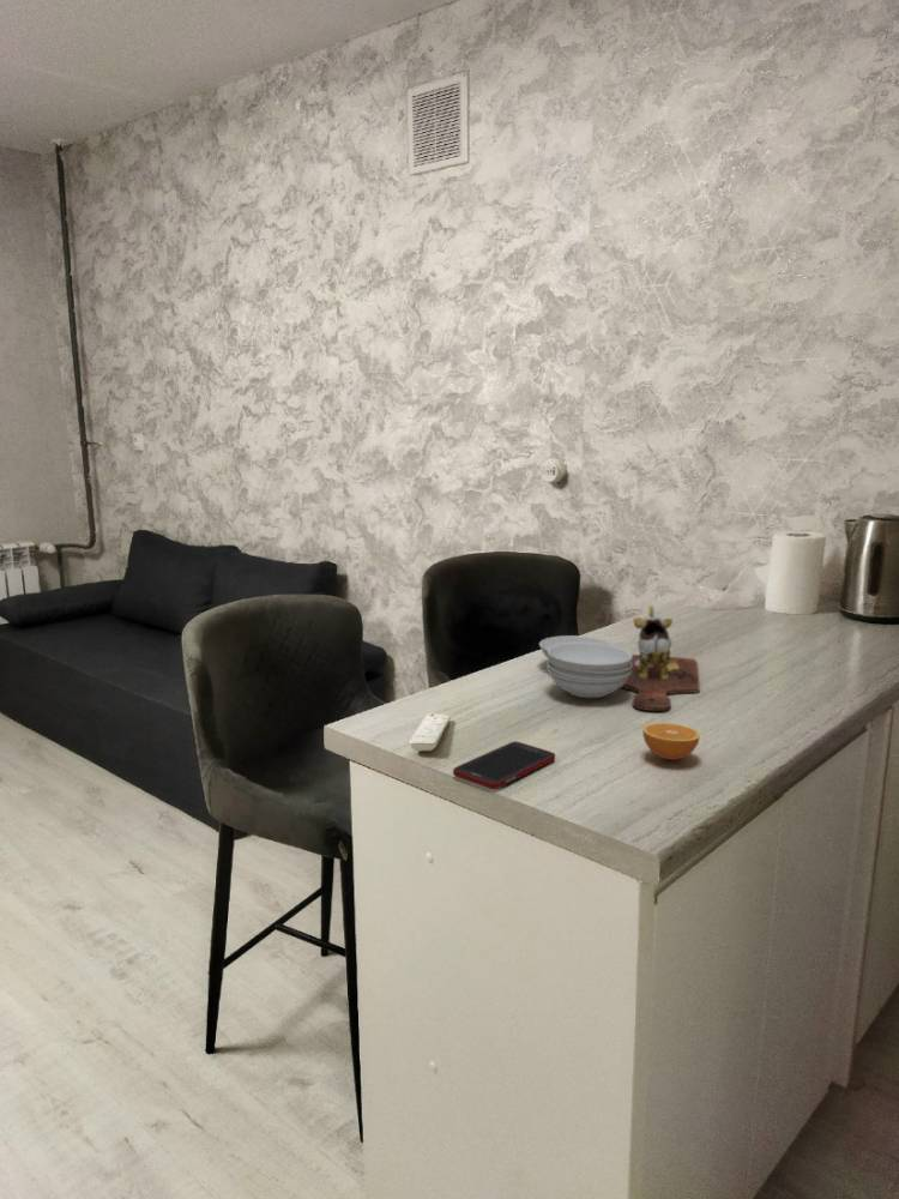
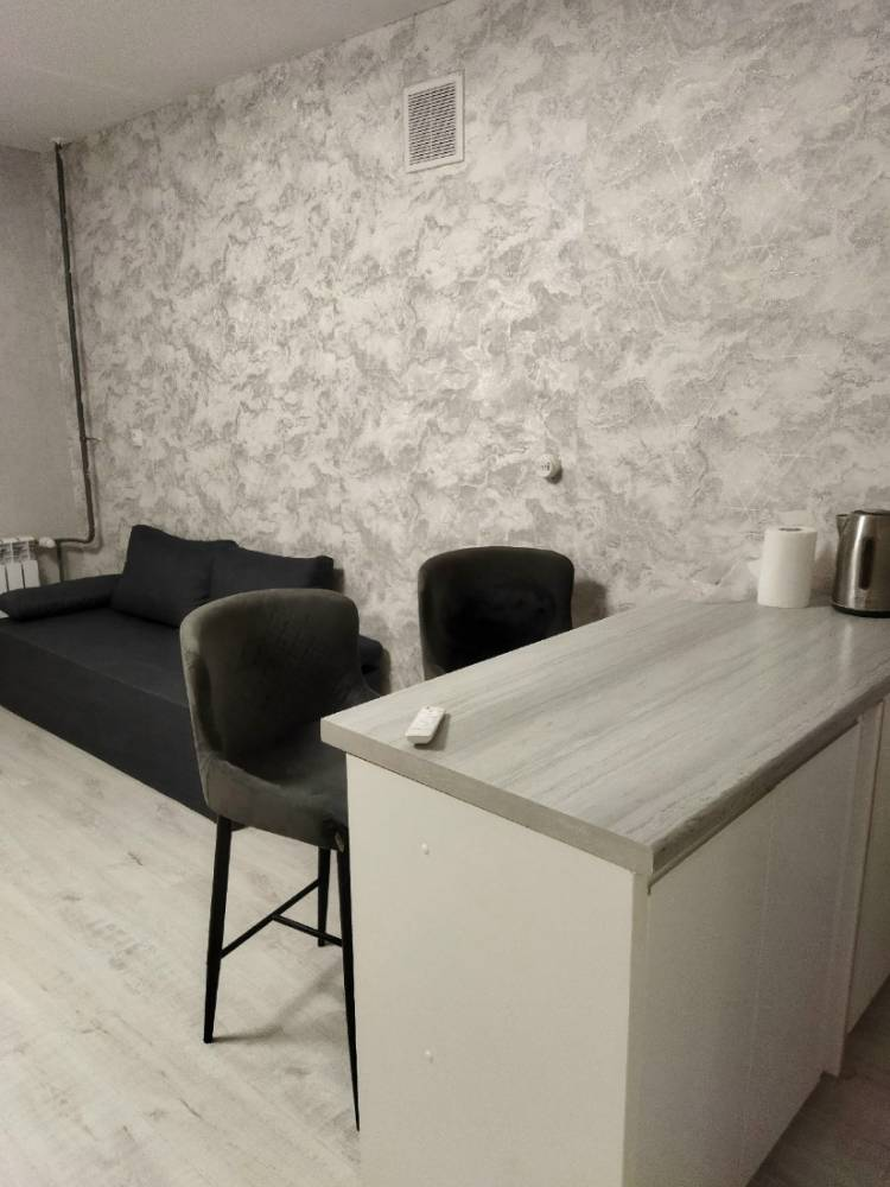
- cutting board [538,604,701,712]
- cell phone [452,740,556,790]
- orange [641,722,701,761]
